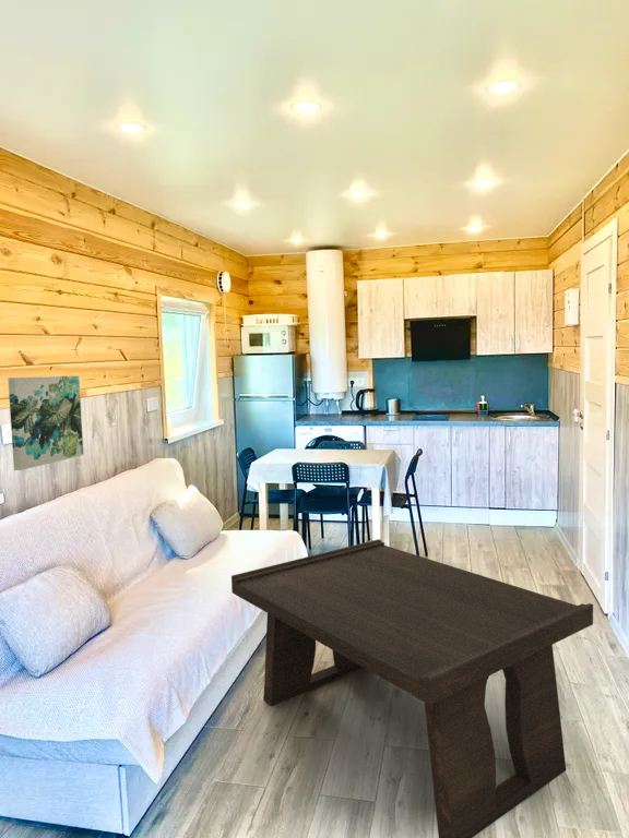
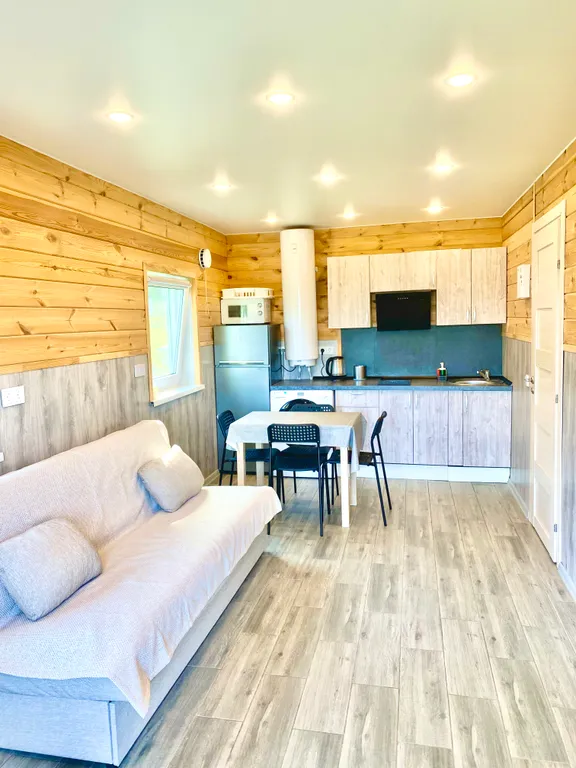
- wall art [7,375,84,471]
- coffee table [230,538,594,838]
